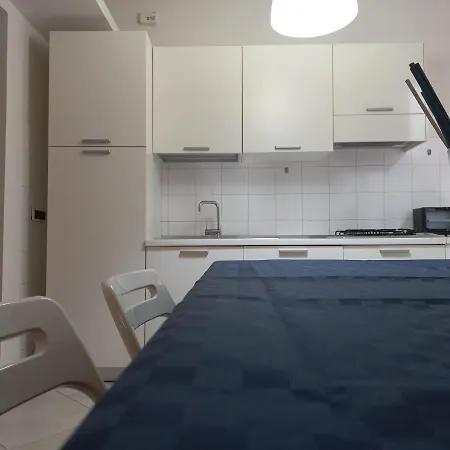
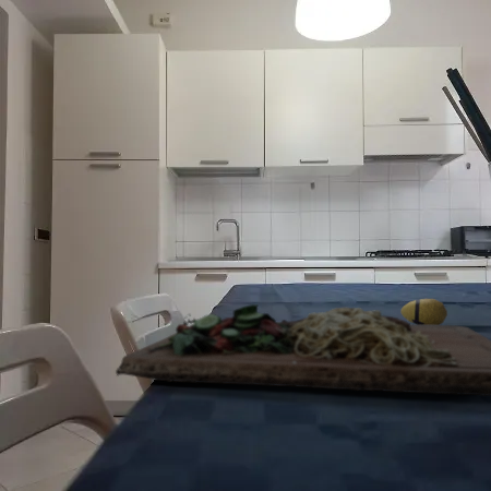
+ decorative egg [400,298,448,325]
+ cutting board [115,303,491,397]
